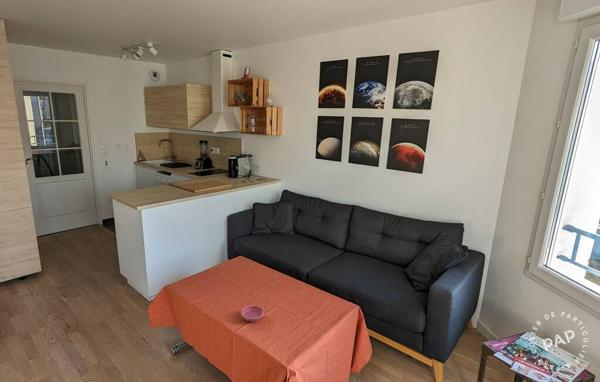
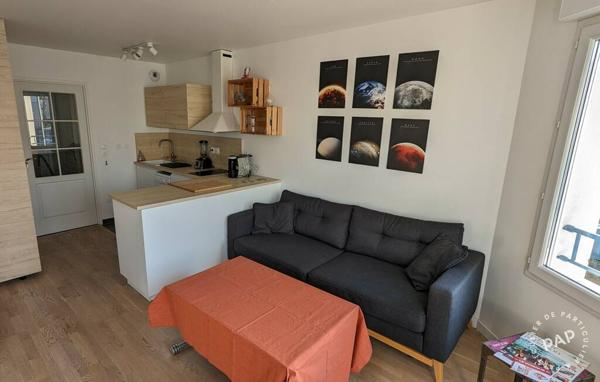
- saucer [240,304,265,323]
